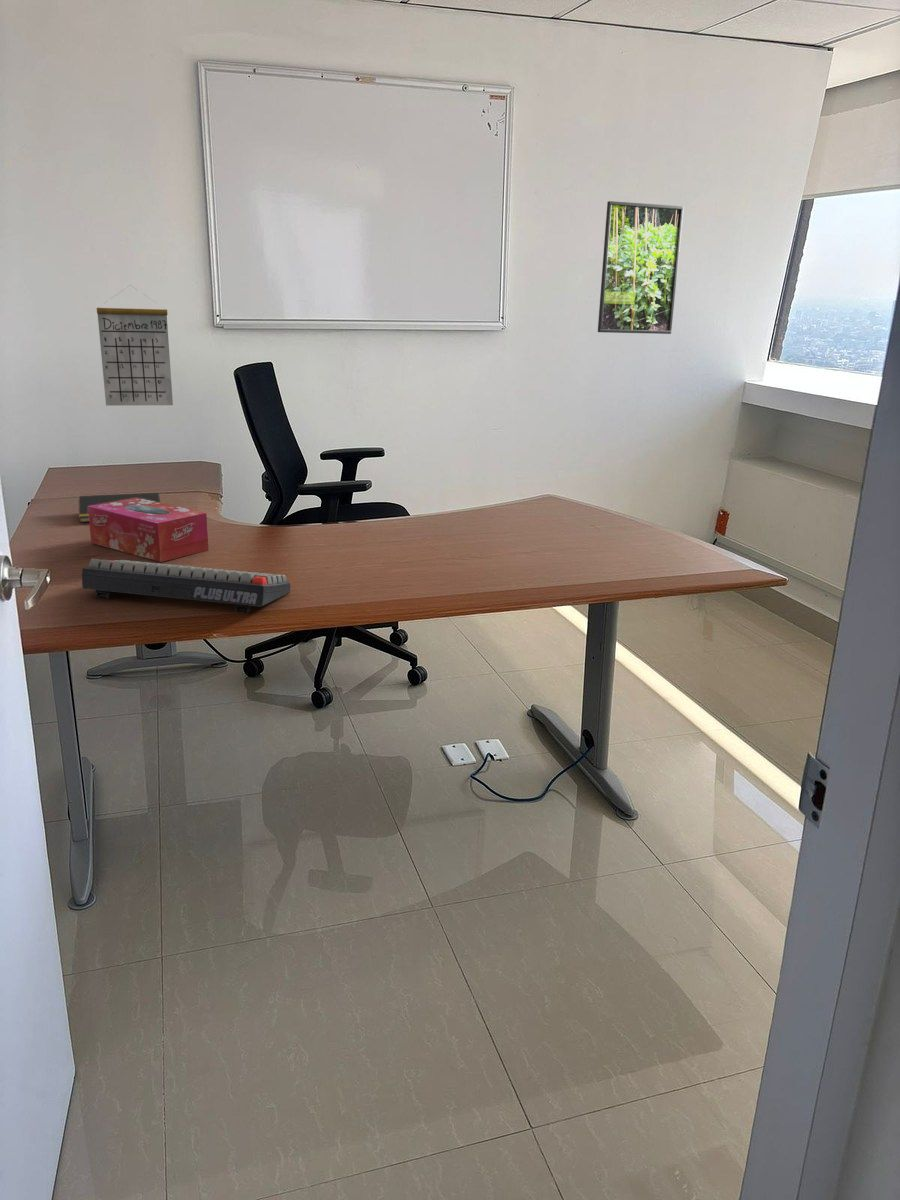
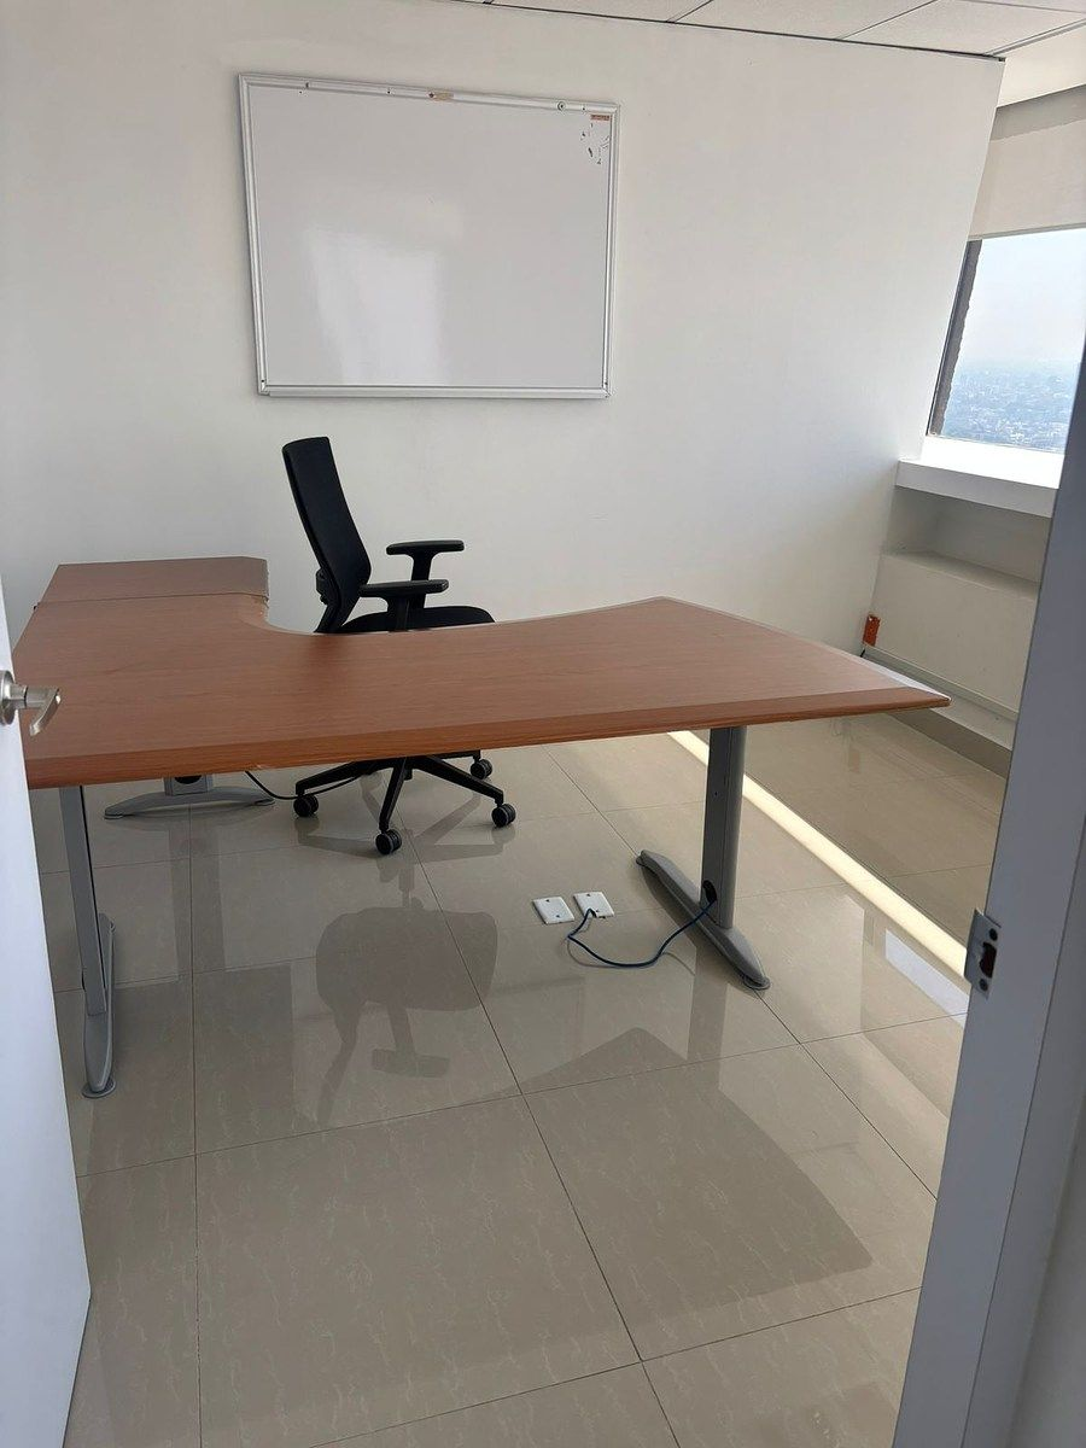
- tissue box [88,498,210,563]
- calendar [96,284,174,407]
- keyboard [81,558,291,614]
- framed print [597,200,685,335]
- notepad [78,492,161,523]
